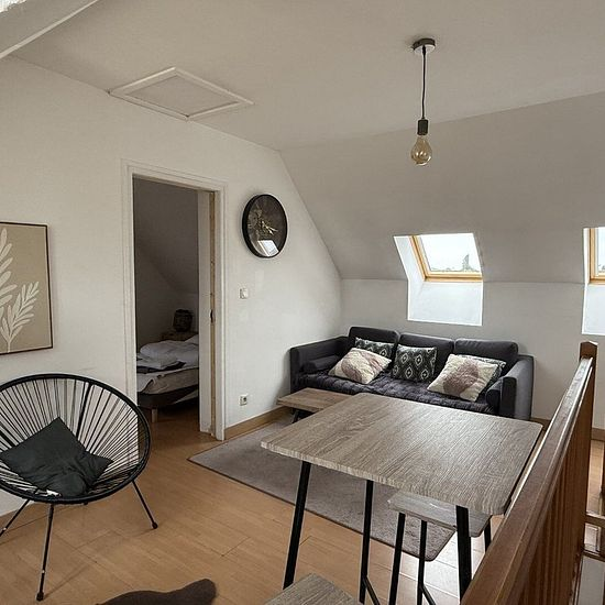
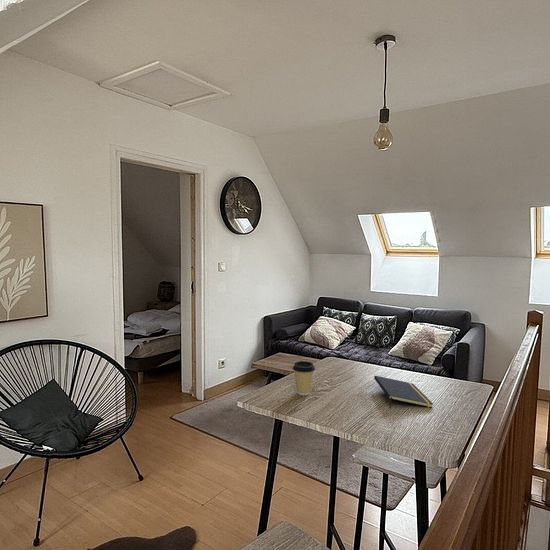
+ coffee cup [292,360,316,396]
+ notepad [373,375,434,409]
